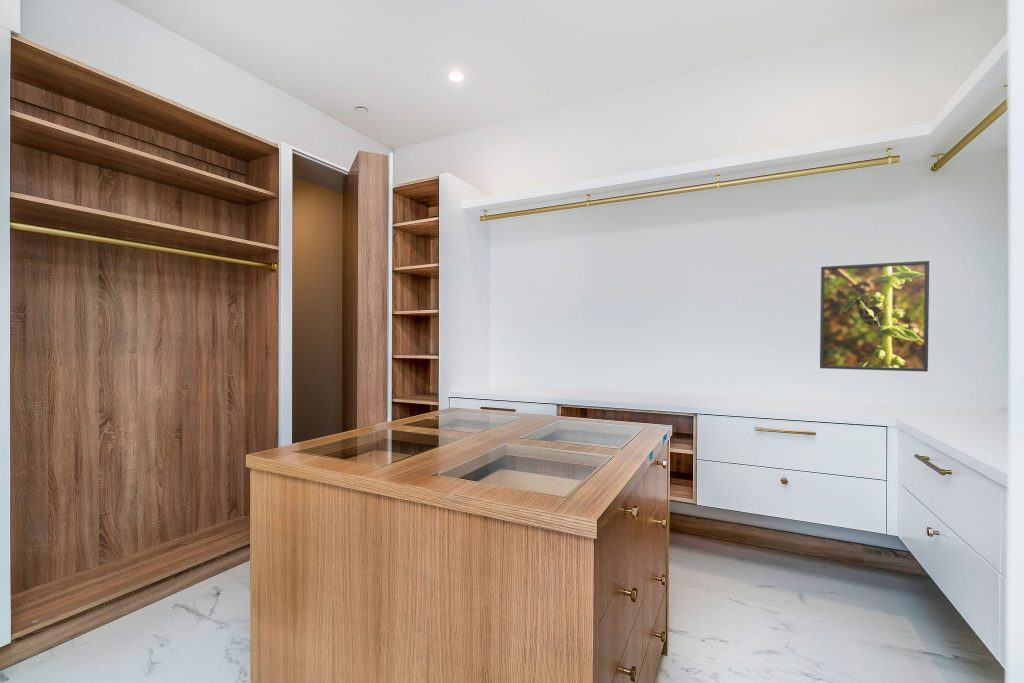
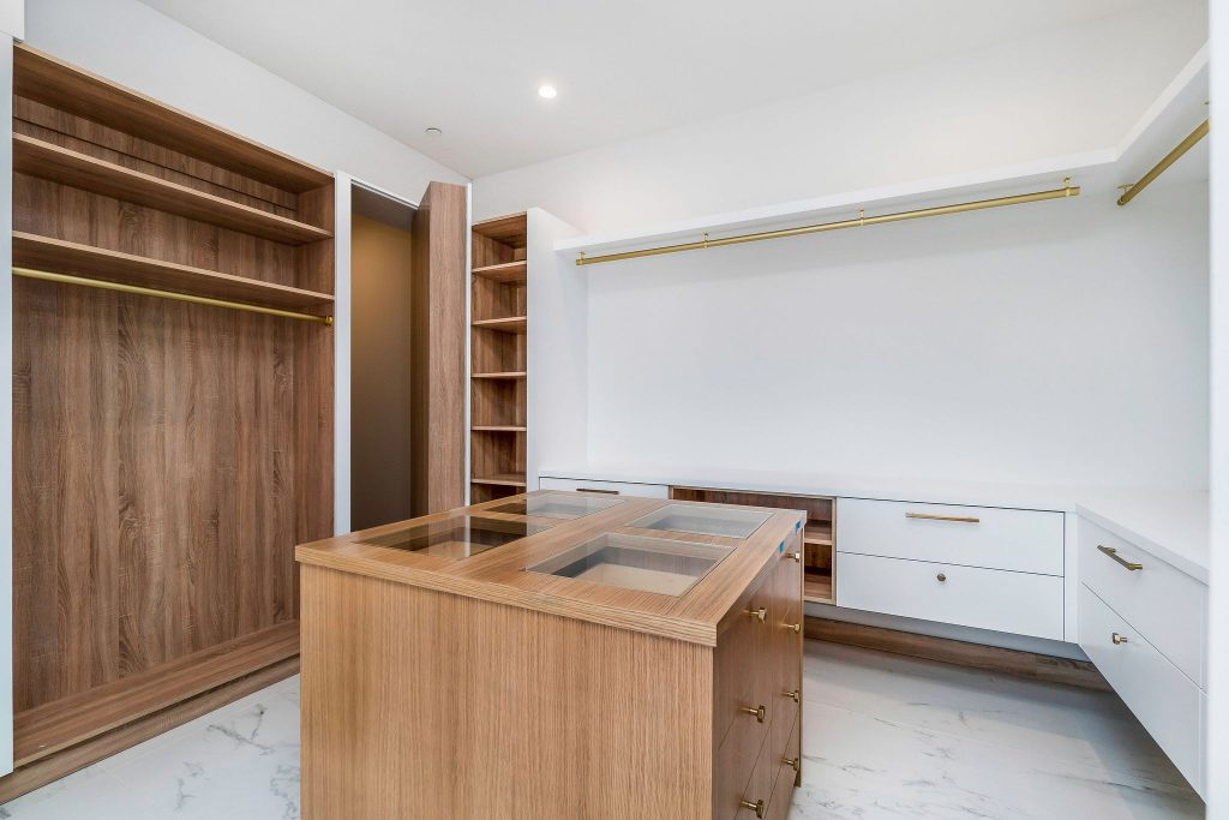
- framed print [819,260,930,373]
